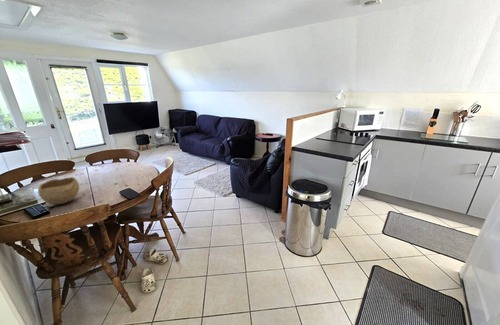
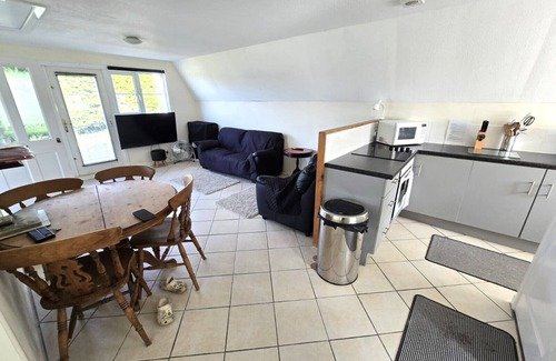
- bowl [37,176,80,205]
